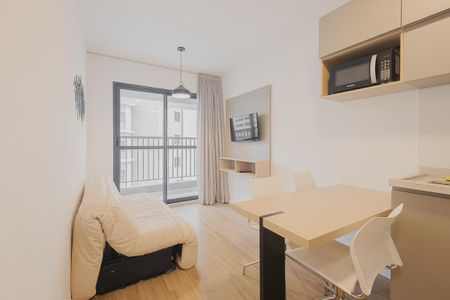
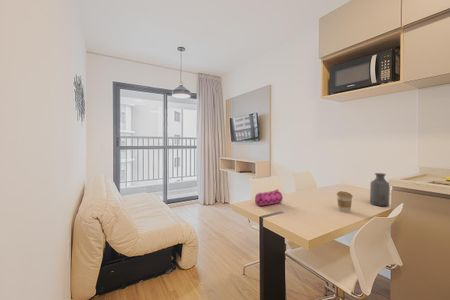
+ pencil case [254,188,284,207]
+ coffee cup [336,190,354,214]
+ bottle [369,172,391,207]
